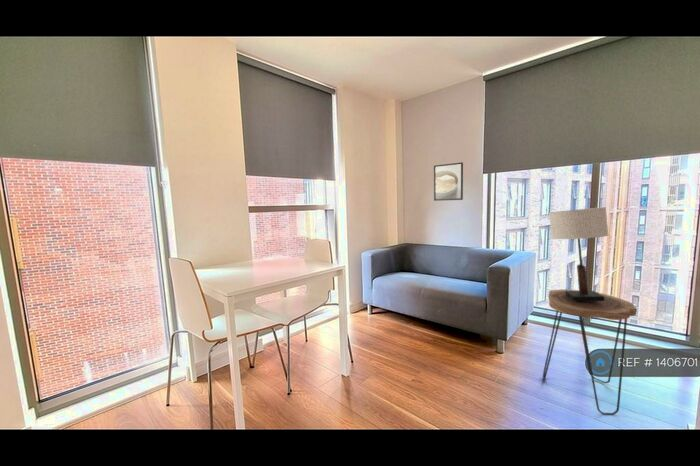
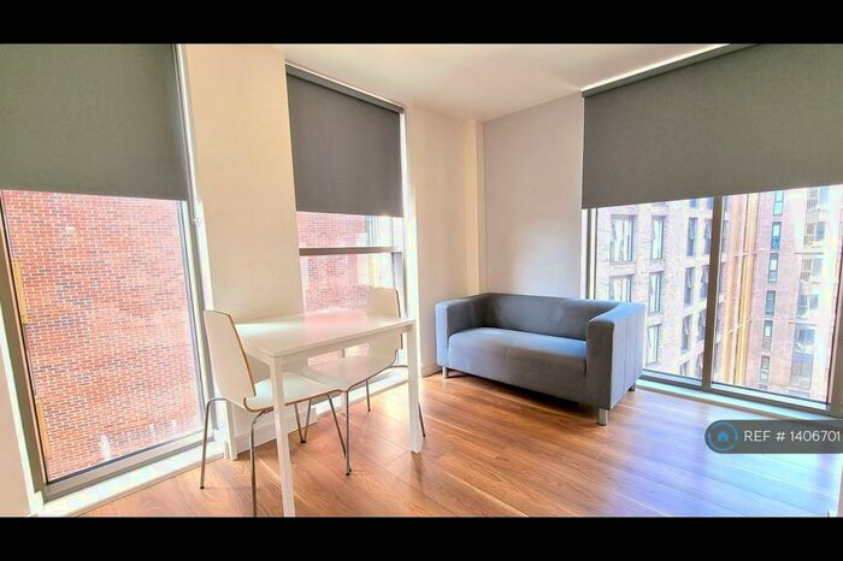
- table lamp [548,206,610,301]
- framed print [433,161,464,202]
- side table [542,288,638,416]
